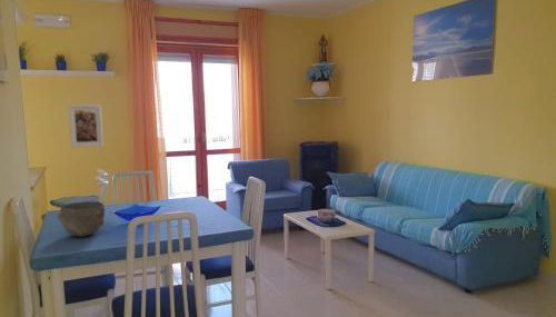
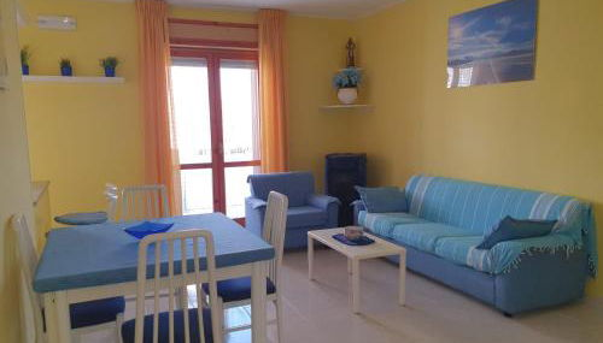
- bowl [56,200,106,238]
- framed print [68,105,105,149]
